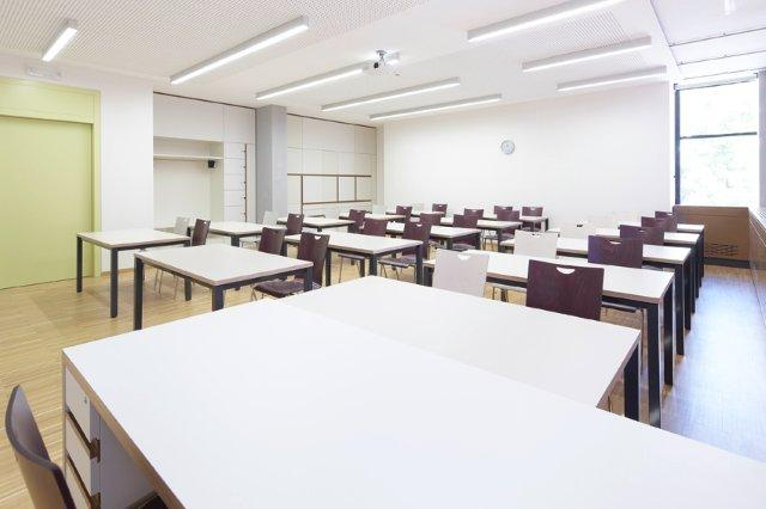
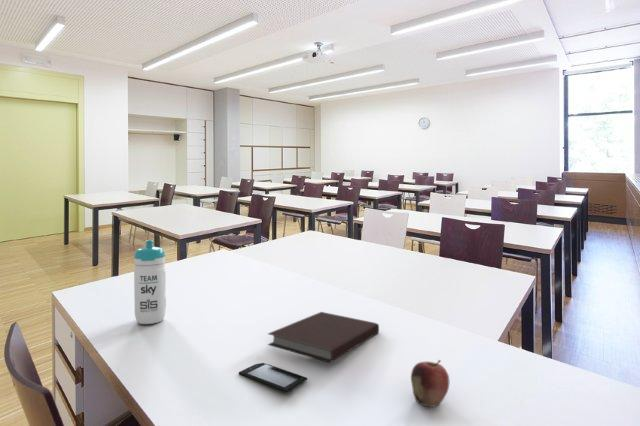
+ fruit [410,359,451,408]
+ smartphone [238,362,308,393]
+ water bottle [133,239,167,325]
+ notebook [267,311,380,363]
